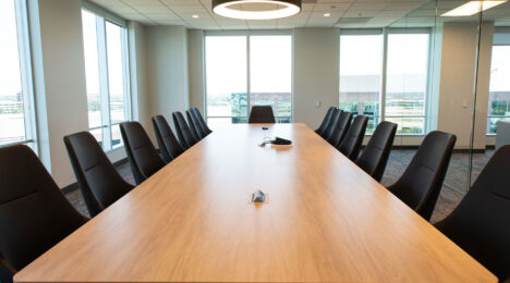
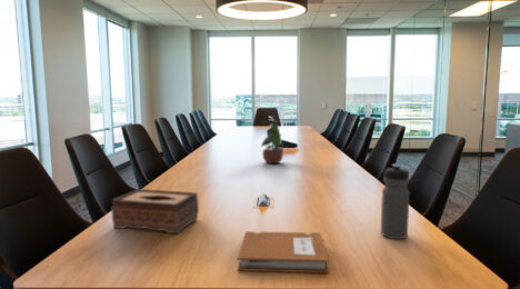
+ water bottle [380,163,411,240]
+ notebook [237,230,330,273]
+ potted plant [259,113,284,165]
+ tissue box [110,188,200,235]
